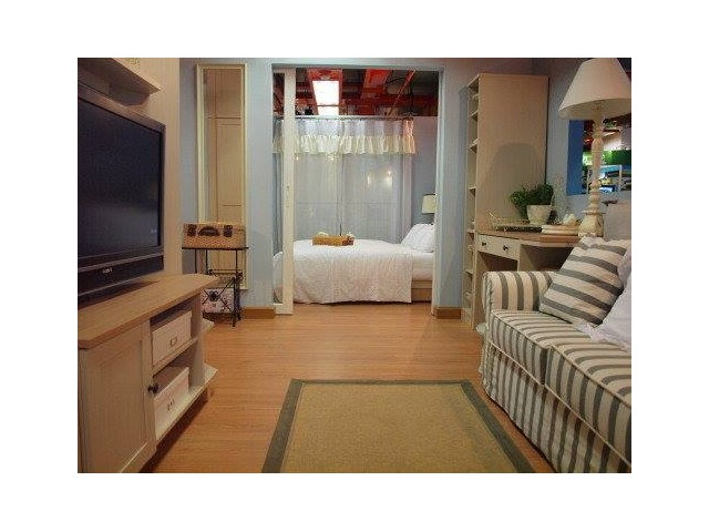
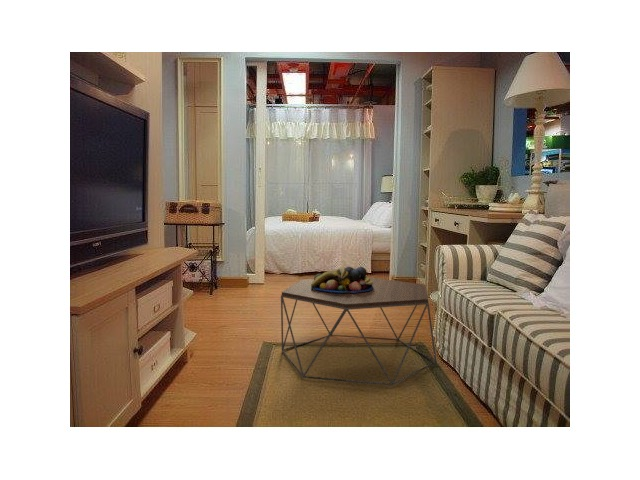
+ fruit bowl [311,266,373,293]
+ coffee table [280,276,438,387]
